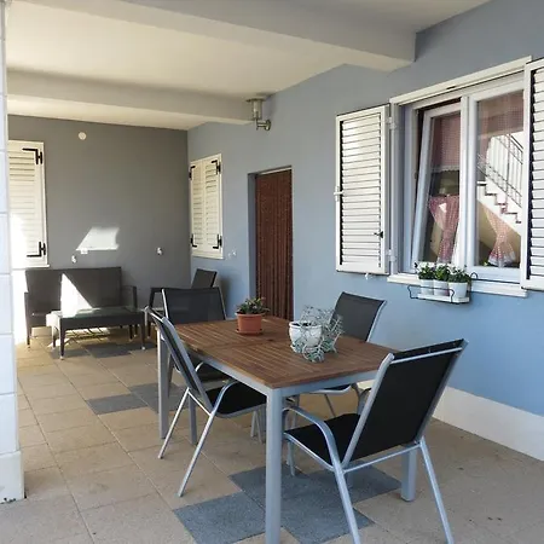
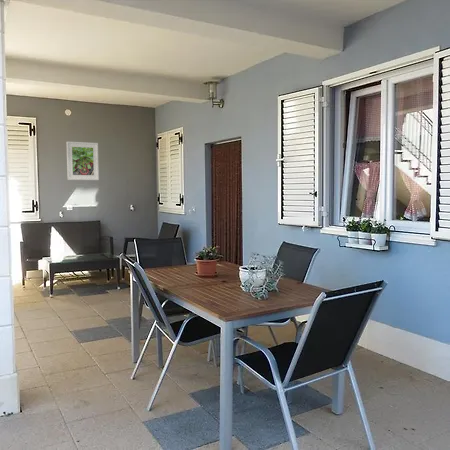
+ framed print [65,141,100,181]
